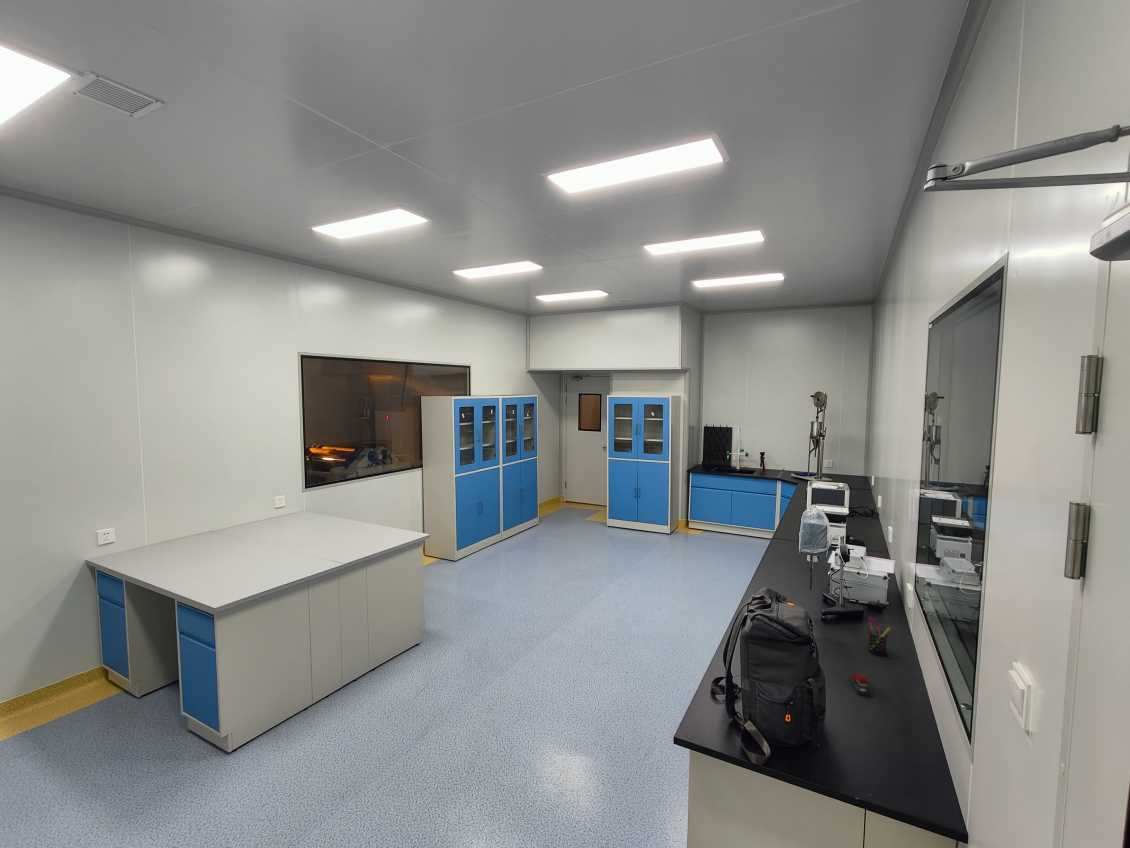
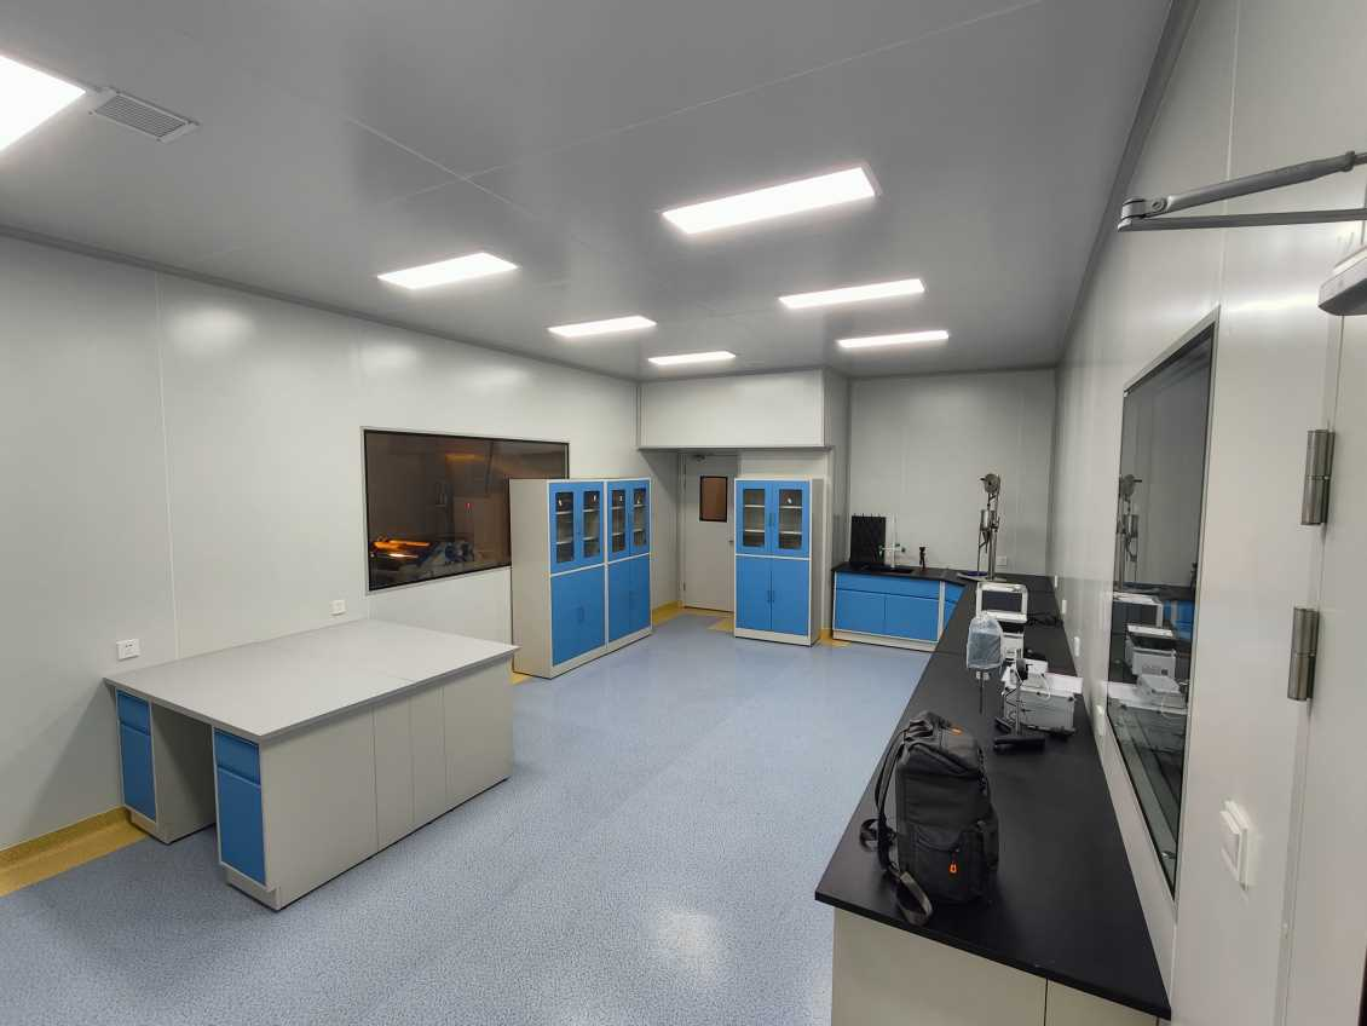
- pen holder [867,616,891,657]
- stapler [848,672,870,697]
